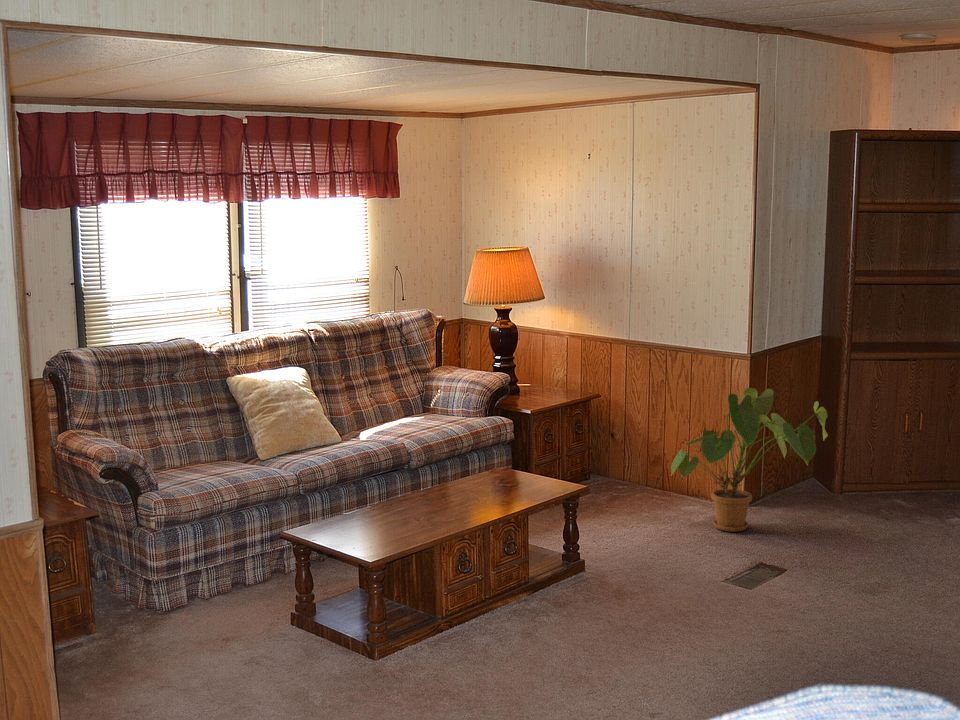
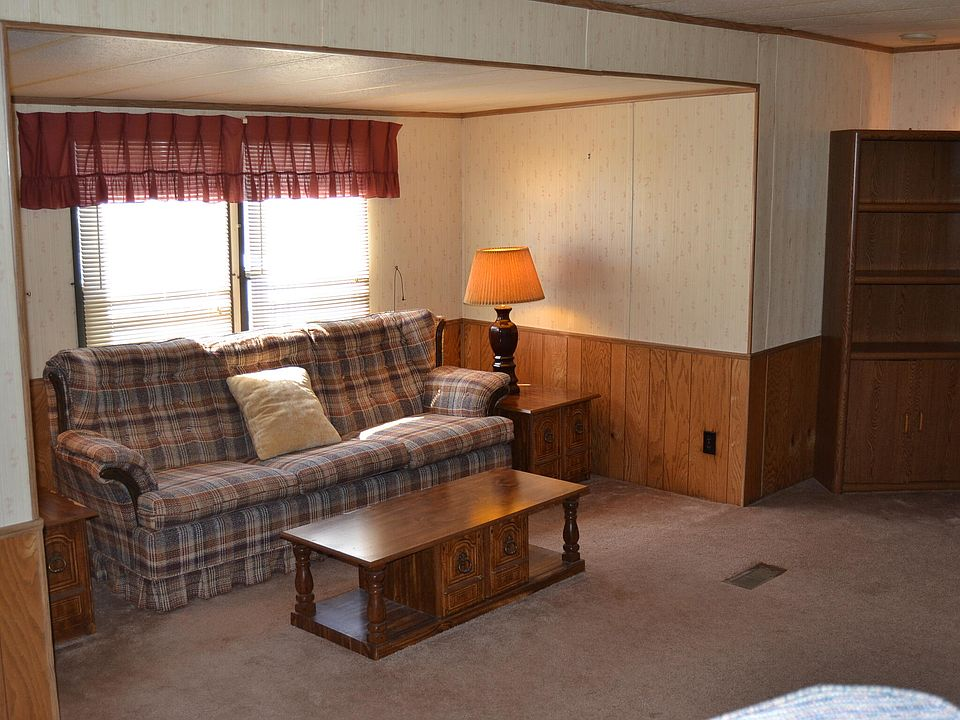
- house plant [670,387,829,533]
